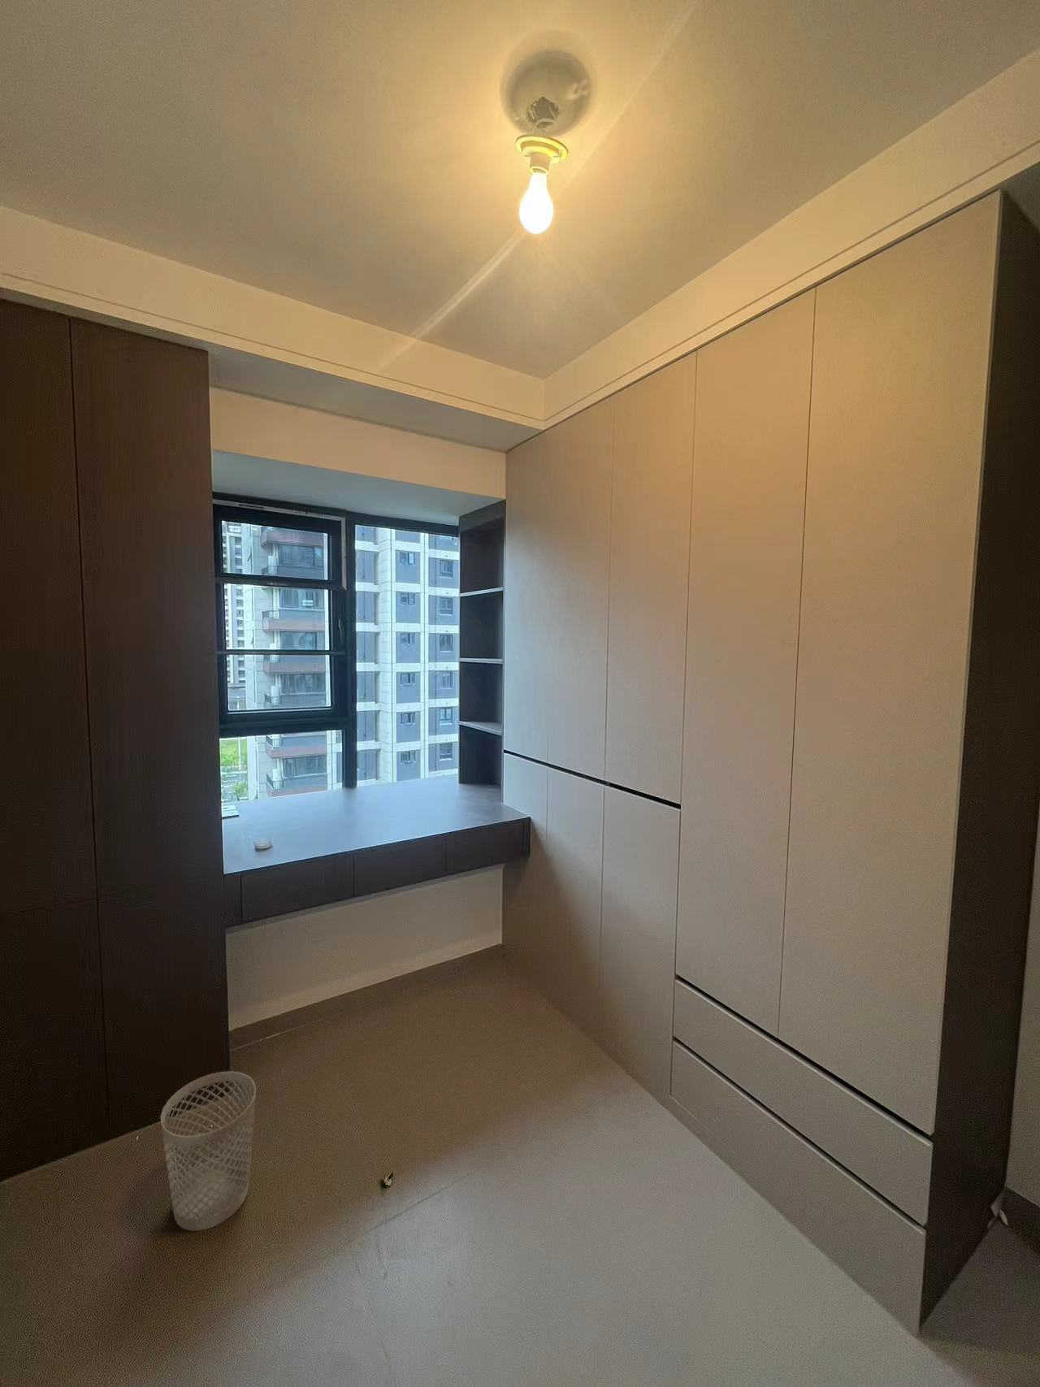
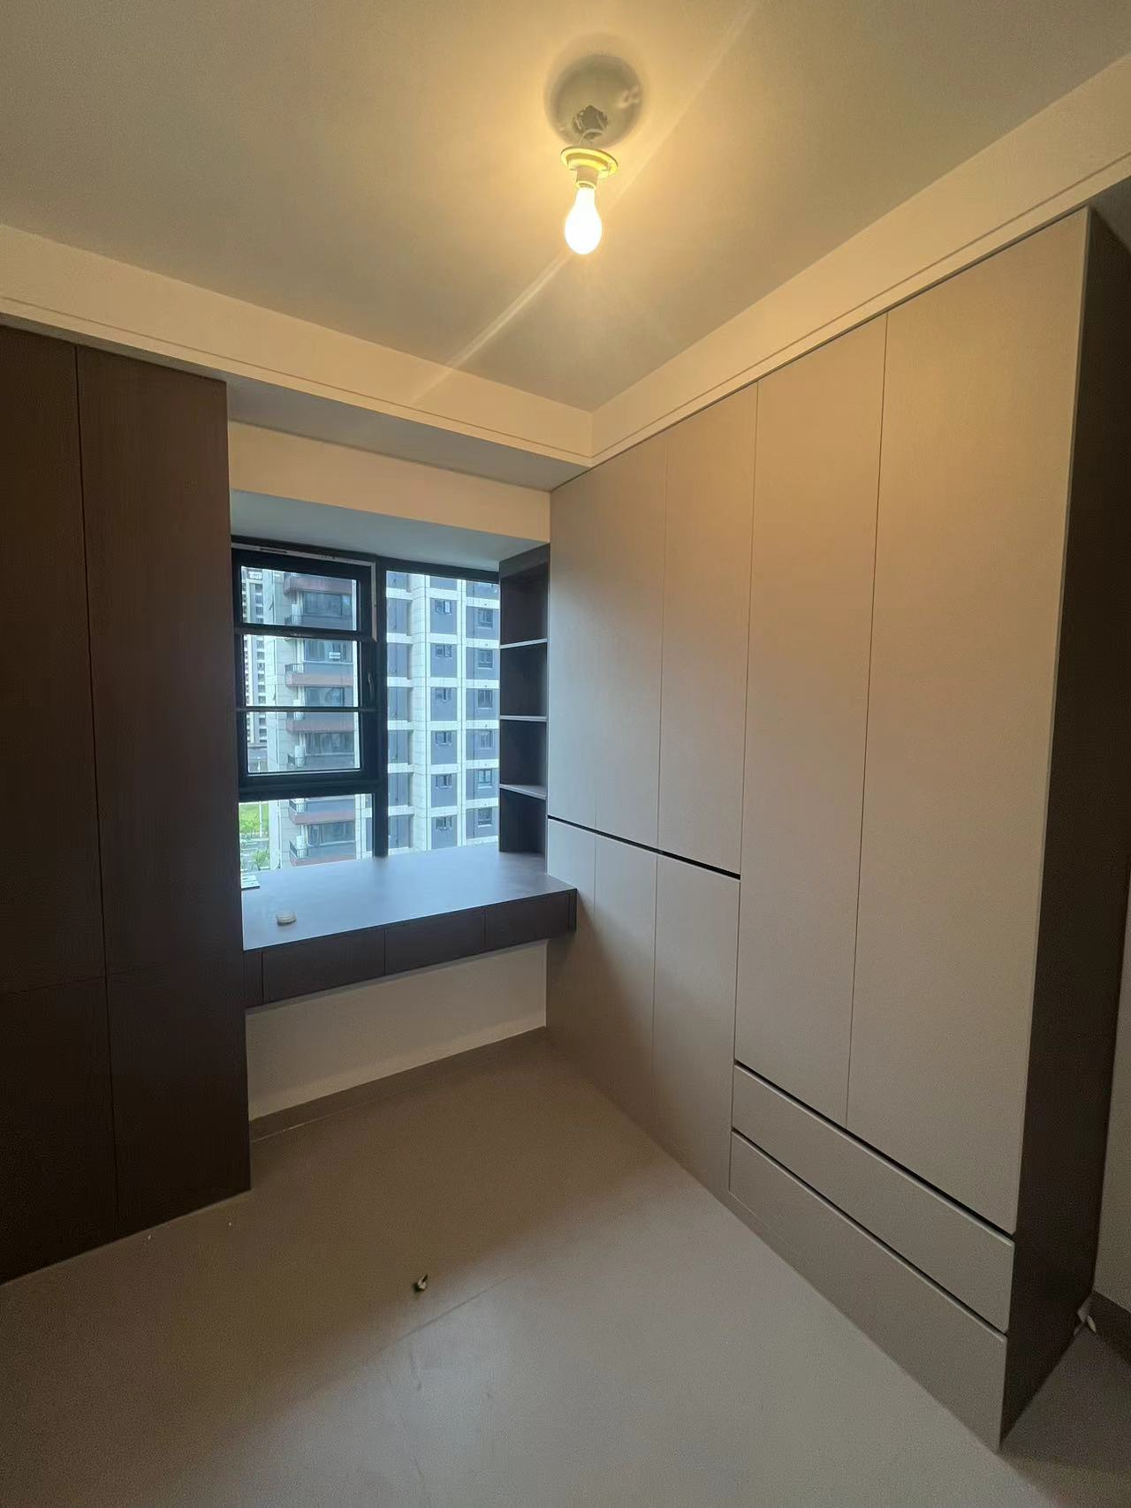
- wastebasket [161,1071,257,1232]
